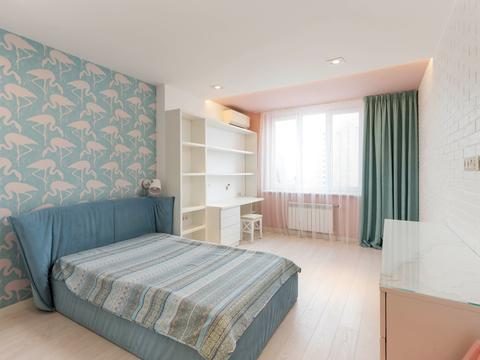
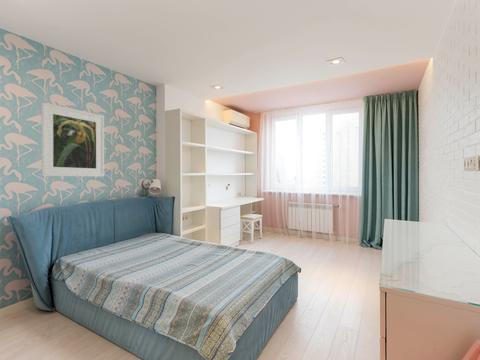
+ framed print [41,101,105,178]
